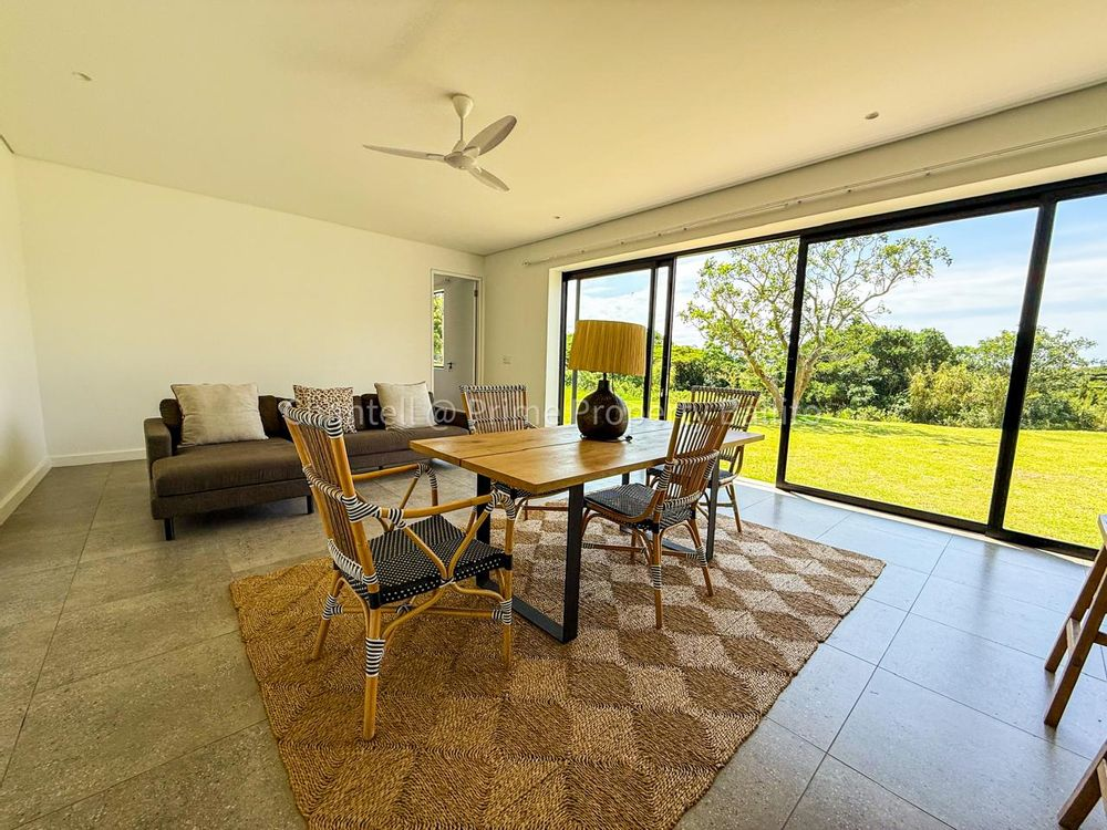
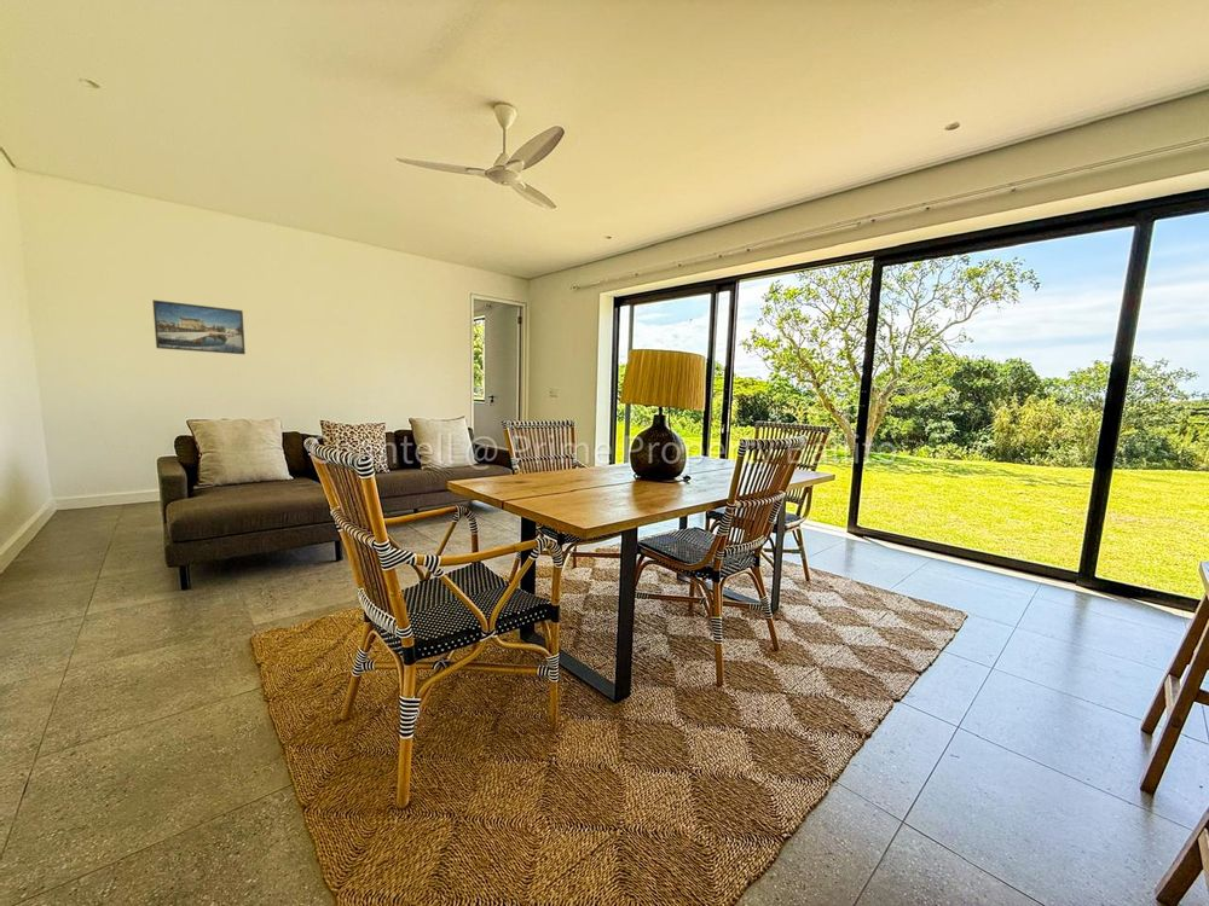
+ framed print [151,298,247,355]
